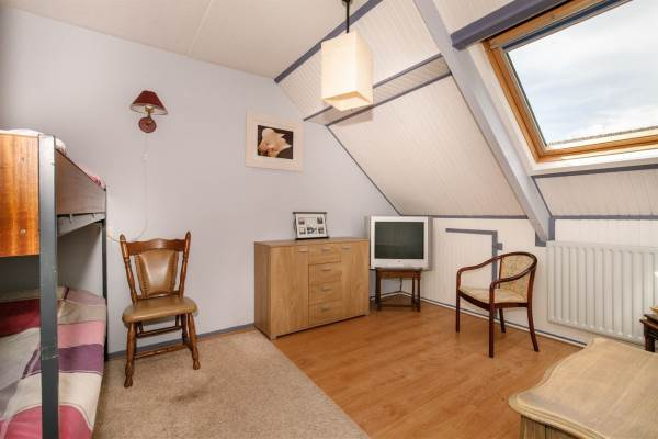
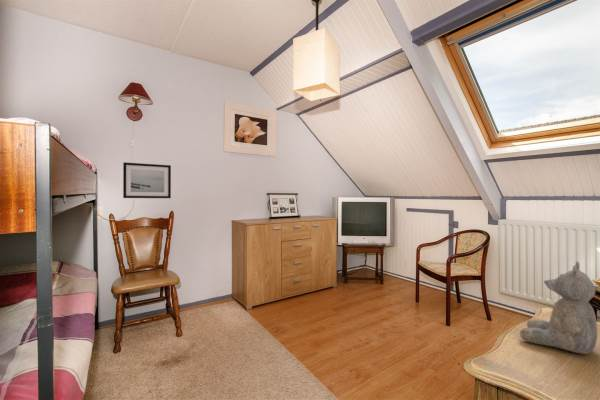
+ wall art [122,161,172,199]
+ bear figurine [519,261,598,355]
